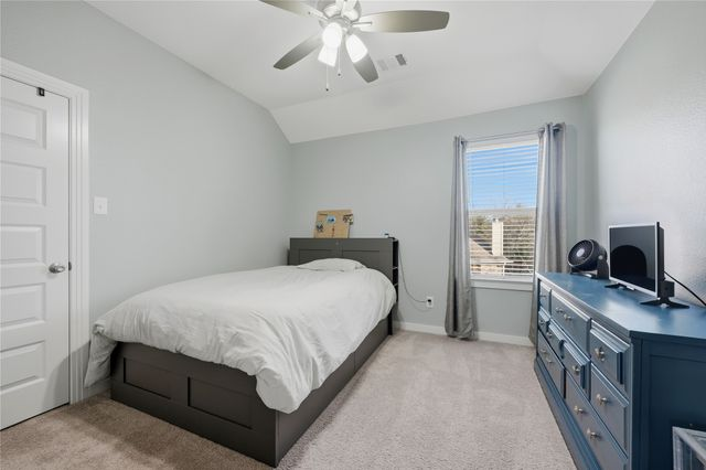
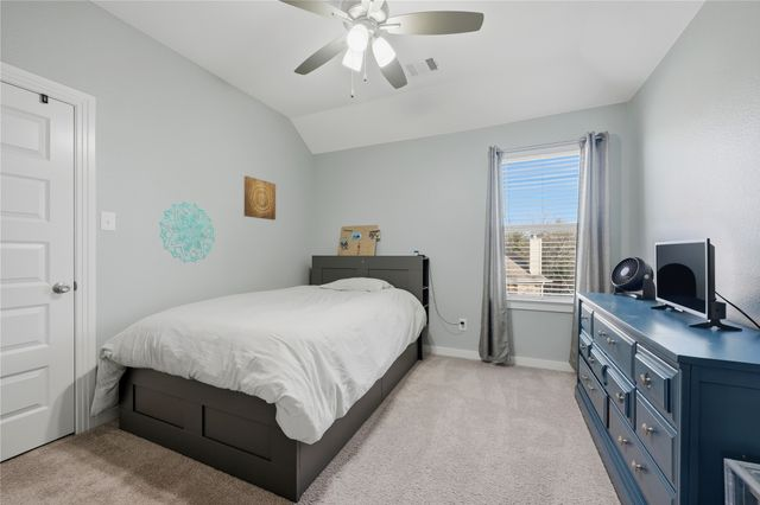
+ wall art [243,175,277,220]
+ wall decoration [158,200,216,264]
